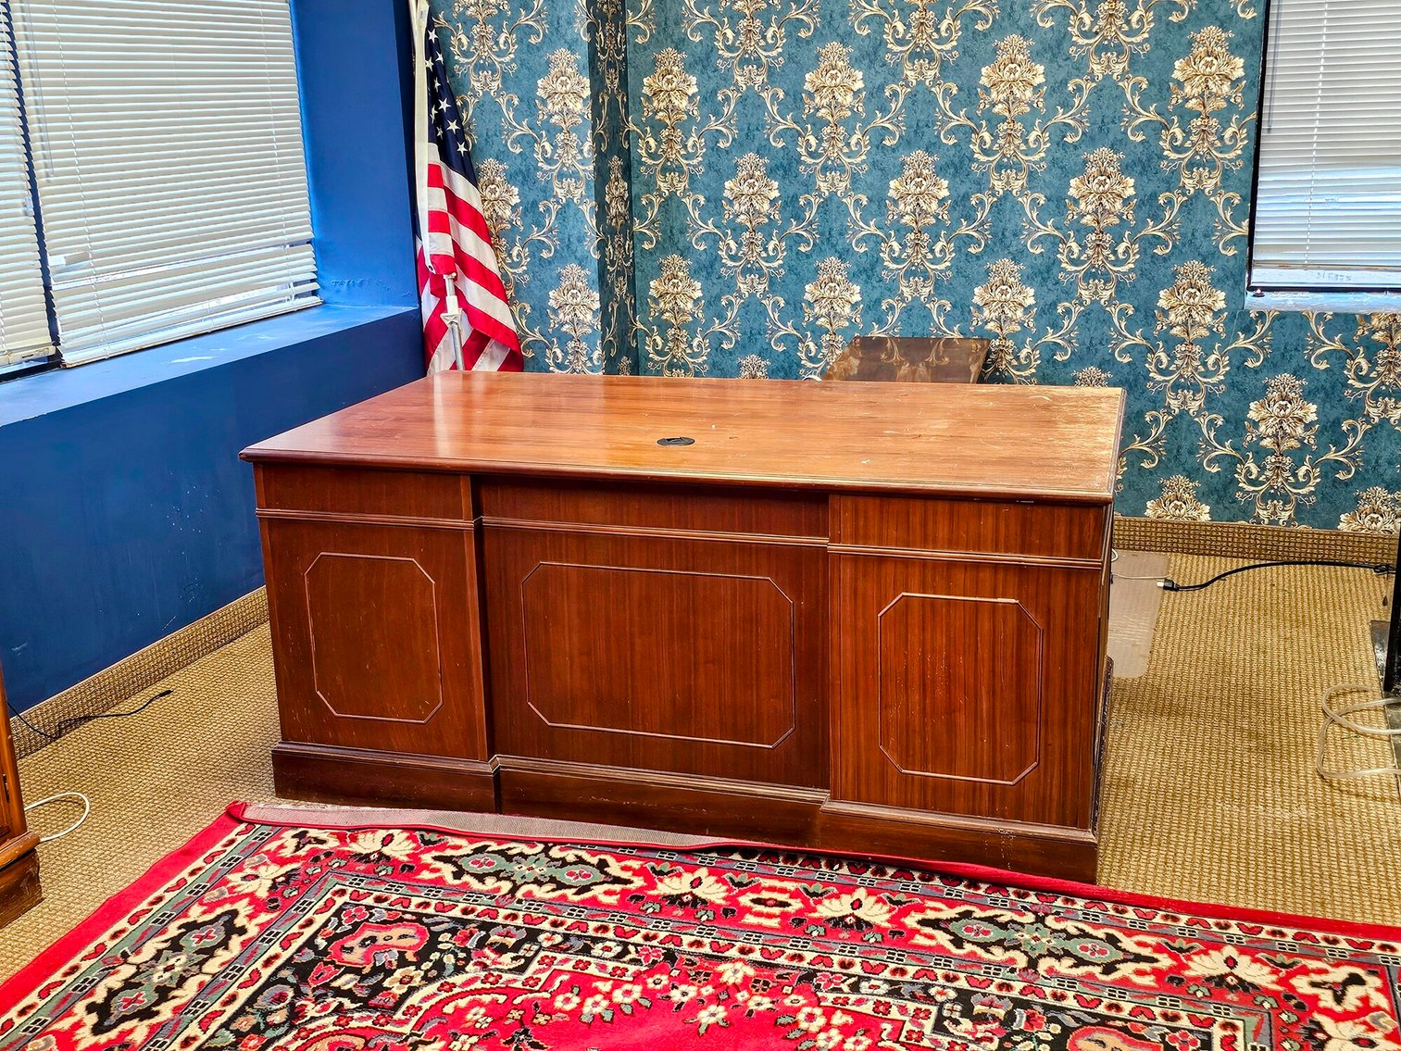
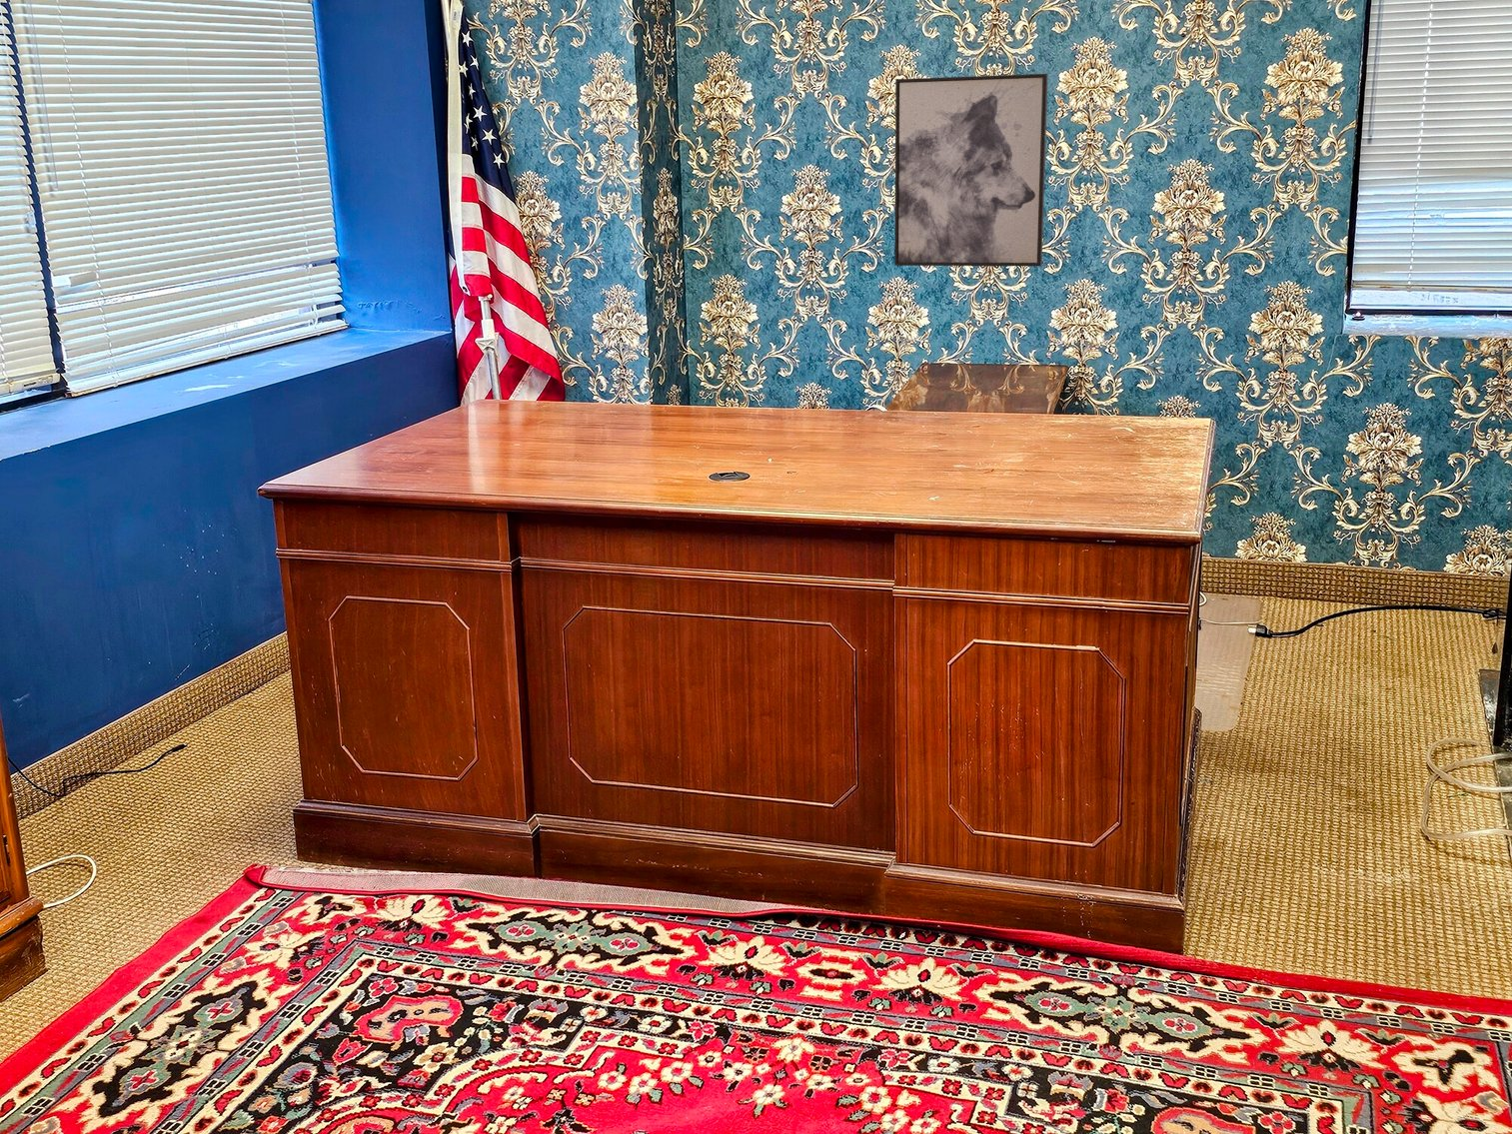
+ wall art [894,73,1050,267]
